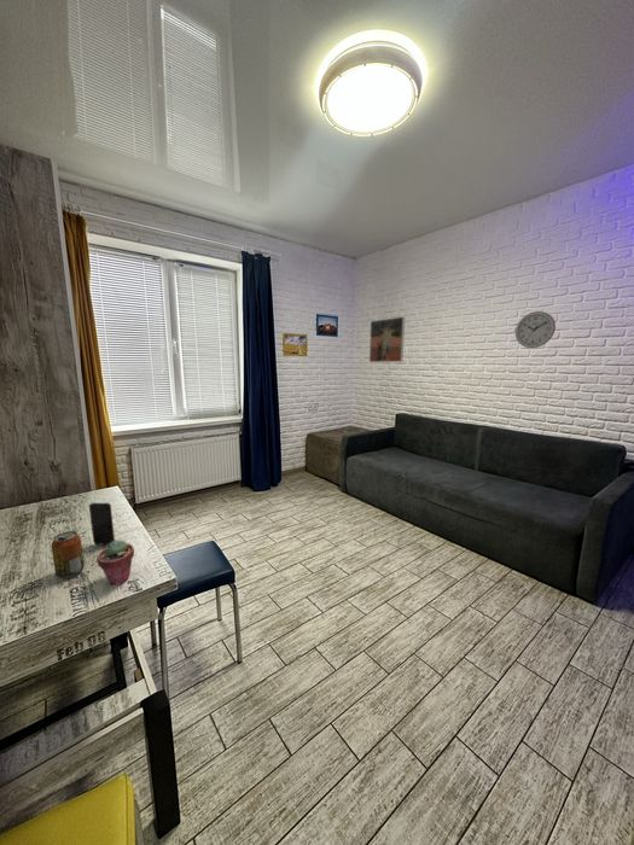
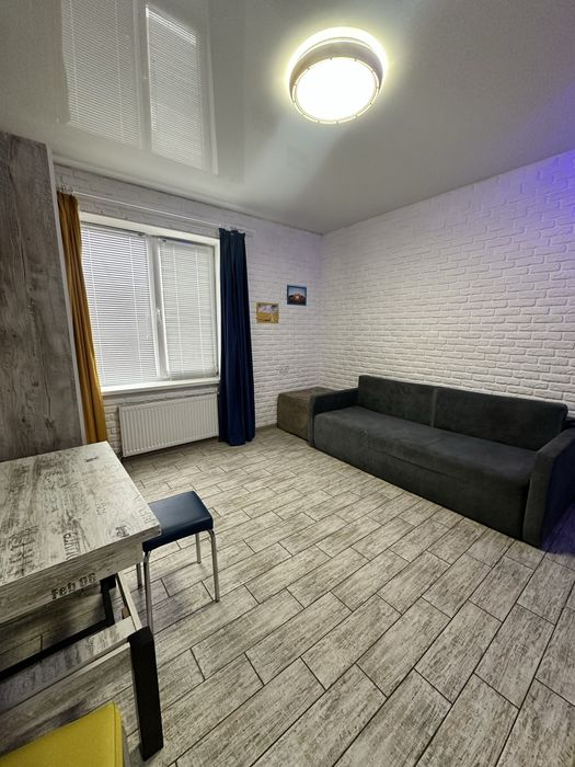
- wall clock [514,310,557,349]
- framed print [368,315,406,363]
- potted succulent [95,538,135,585]
- smartphone [88,502,116,546]
- beverage can [50,530,86,579]
